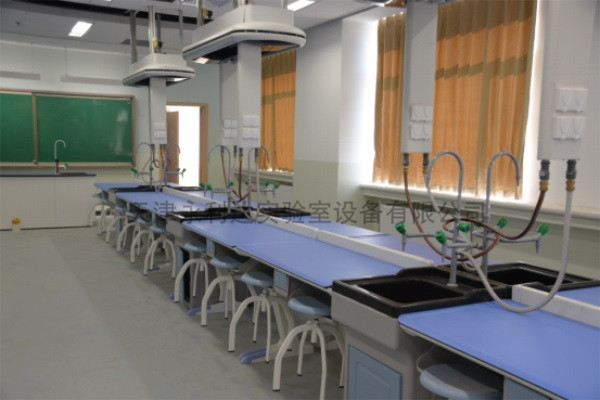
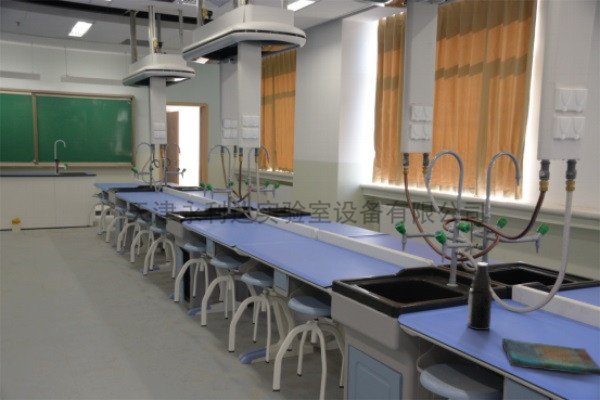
+ dish towel [501,337,600,377]
+ spray bottle [466,261,493,331]
